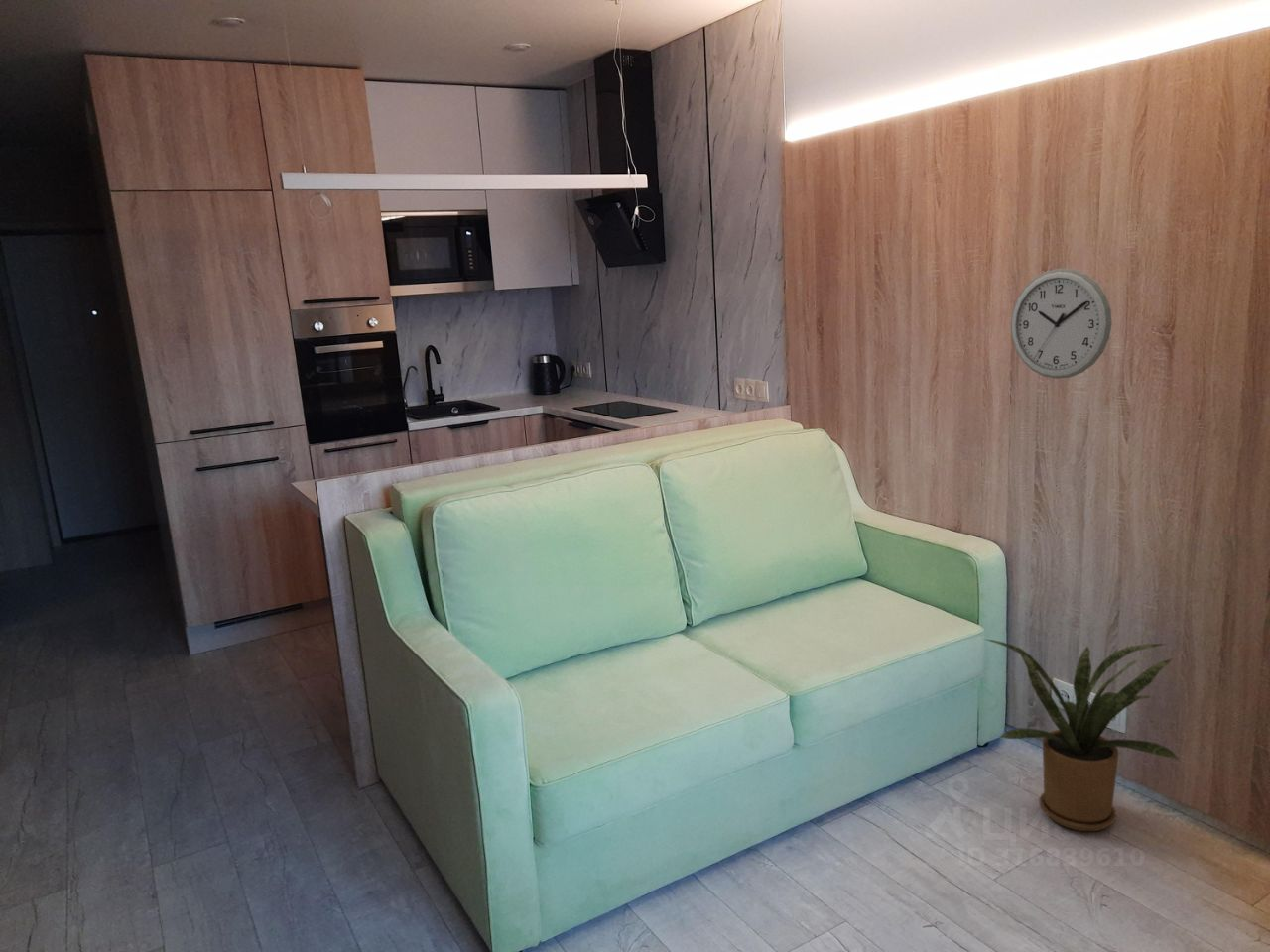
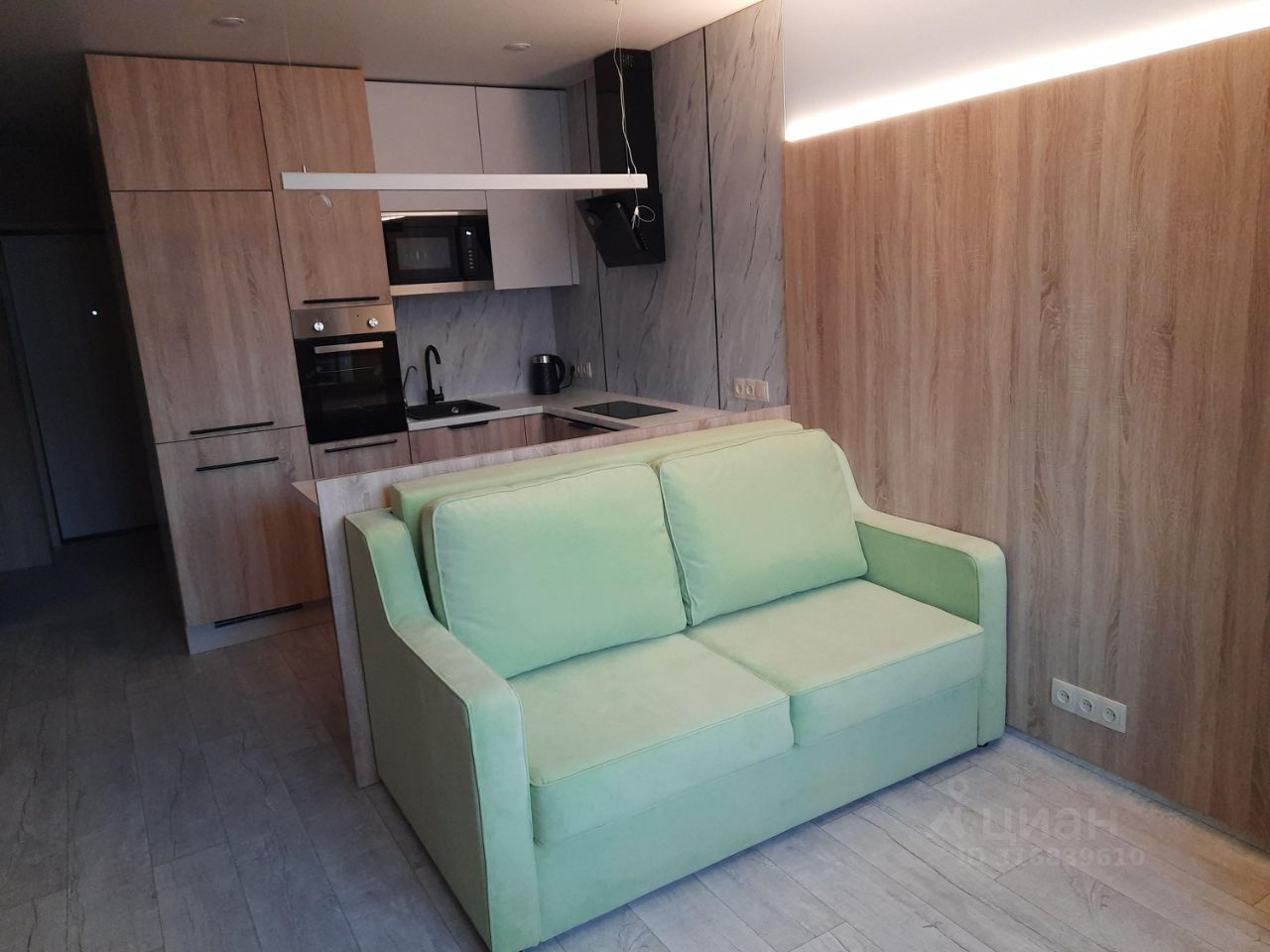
- house plant [983,638,1184,832]
- wall clock [1010,268,1113,380]
